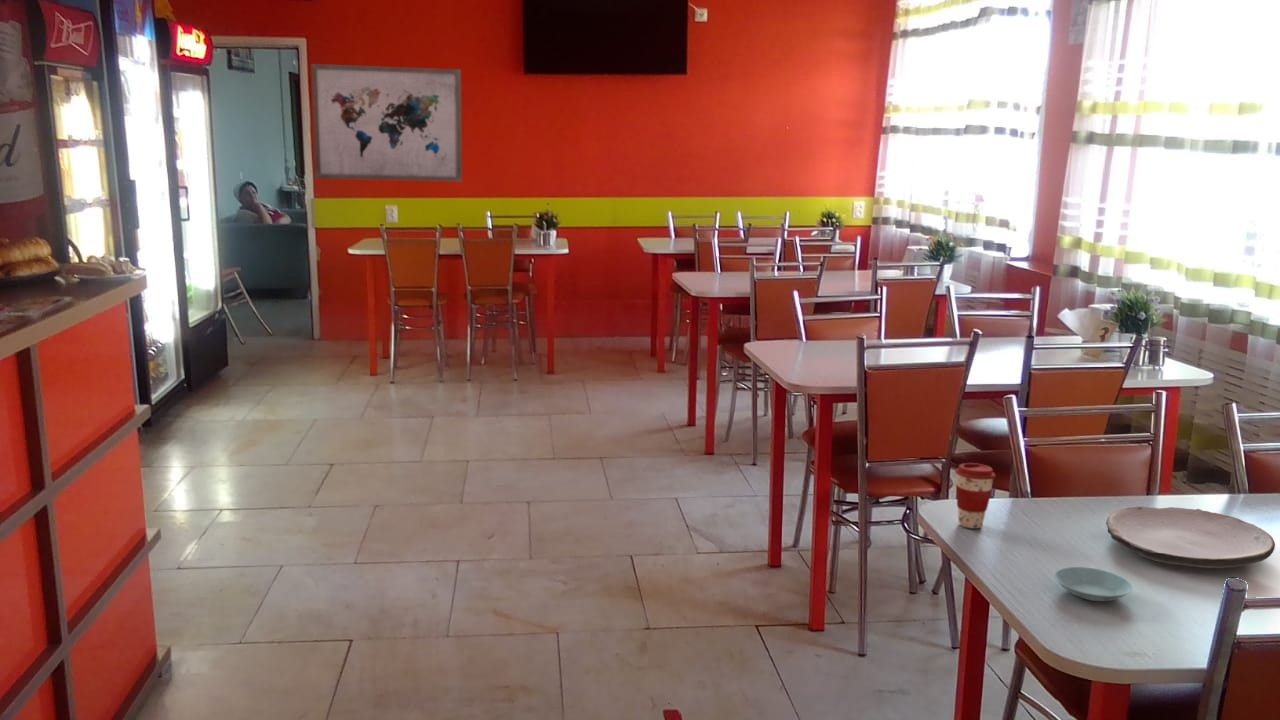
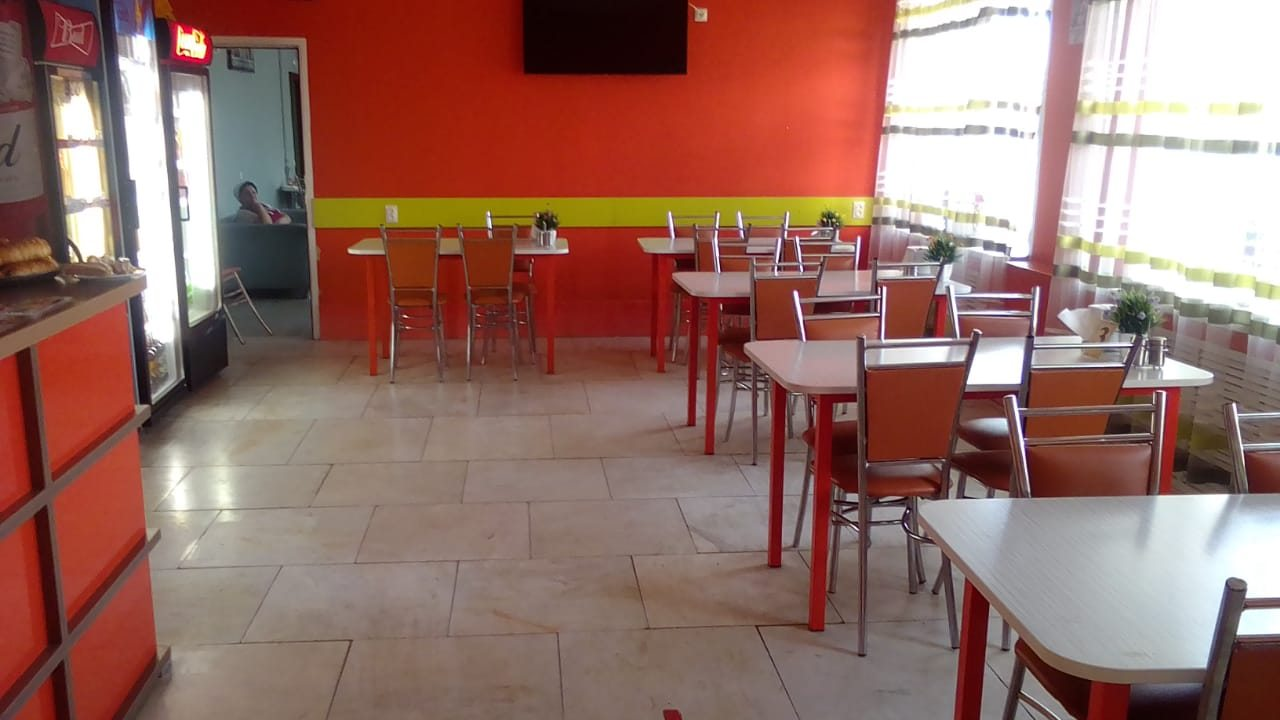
- coffee cup [954,462,996,530]
- saucer [1054,566,1133,602]
- wall art [310,63,463,183]
- plate [1105,505,1276,569]
